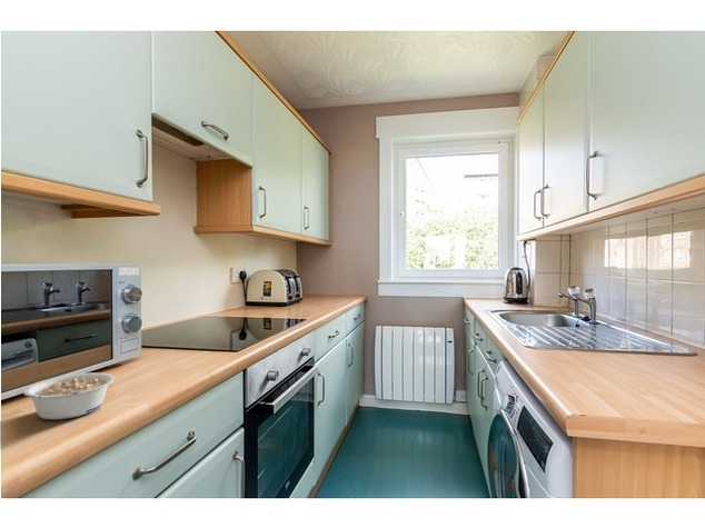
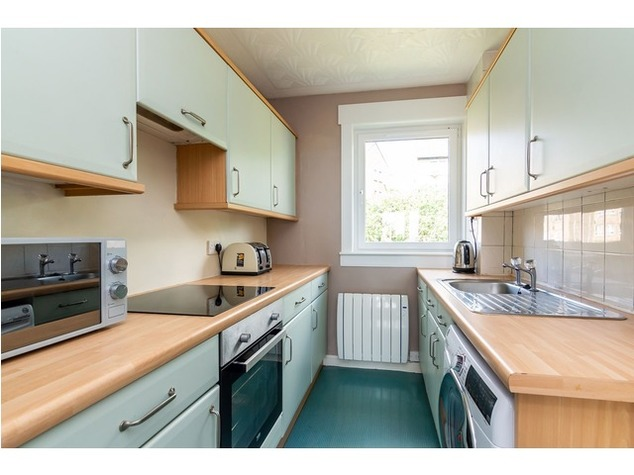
- legume [22,371,116,420]
